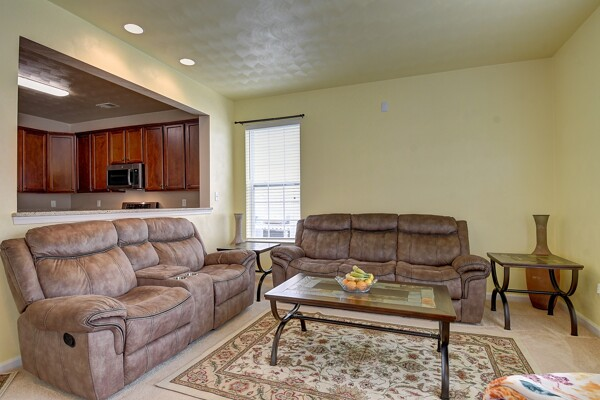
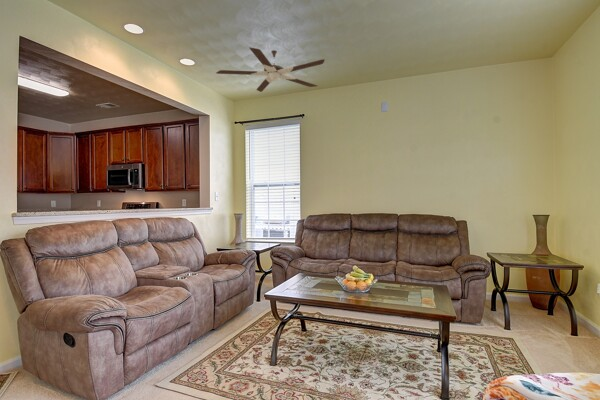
+ ceiling fan [215,46,326,93]
